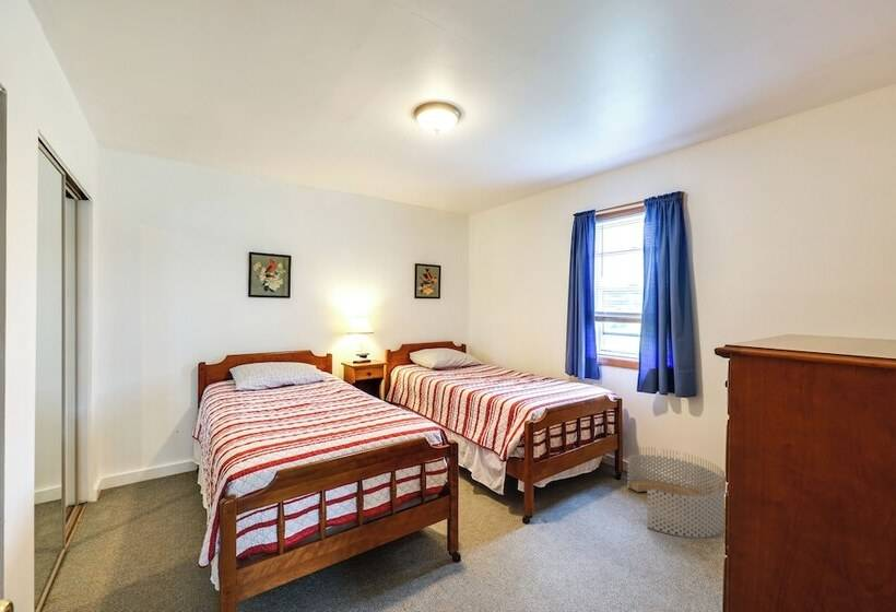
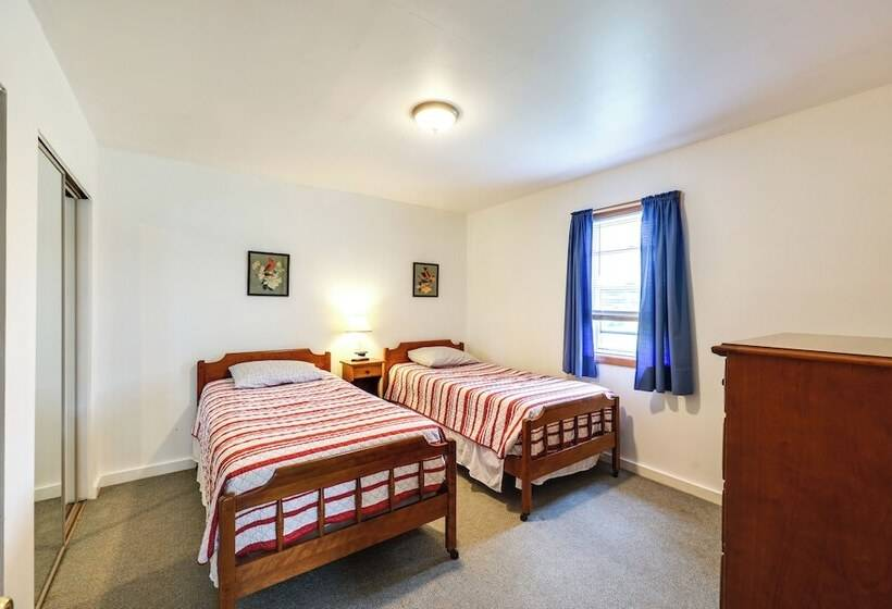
- laundry basket [626,446,727,539]
